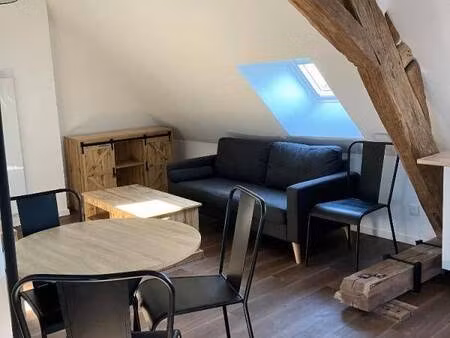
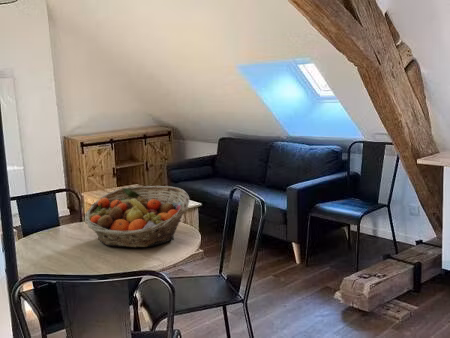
+ fruit basket [83,185,190,249]
